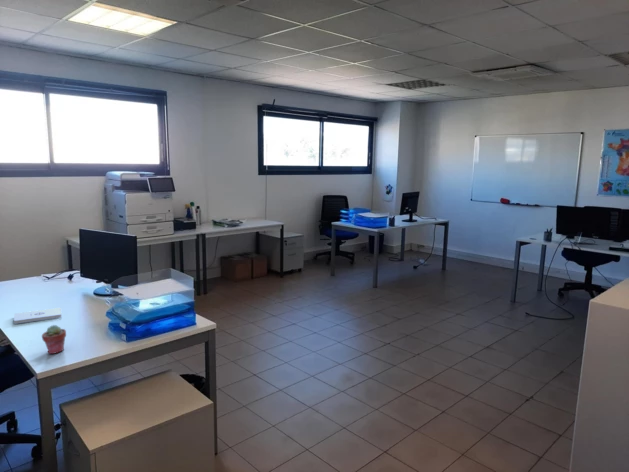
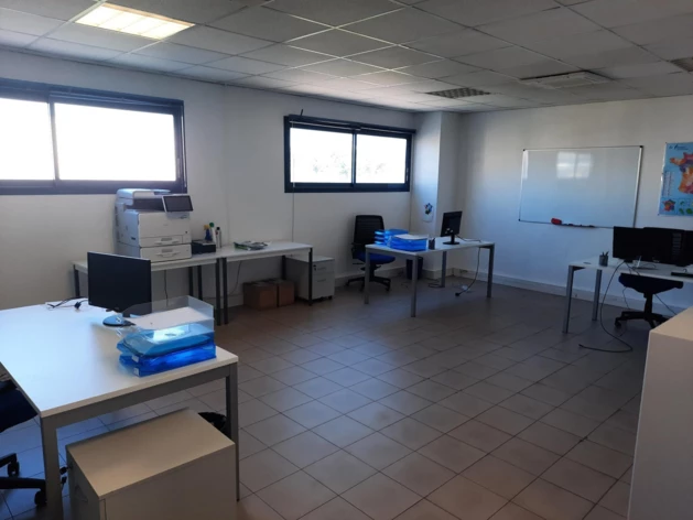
- notepad [13,307,63,325]
- potted succulent [41,324,67,355]
